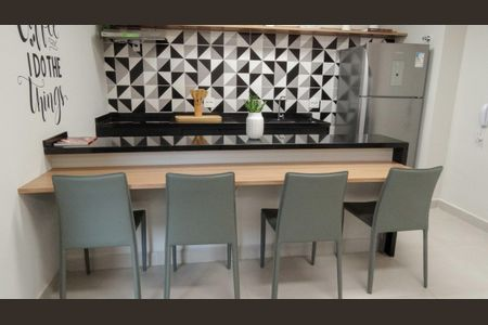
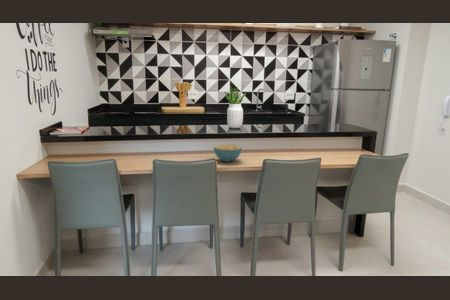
+ cereal bowl [213,143,243,163]
